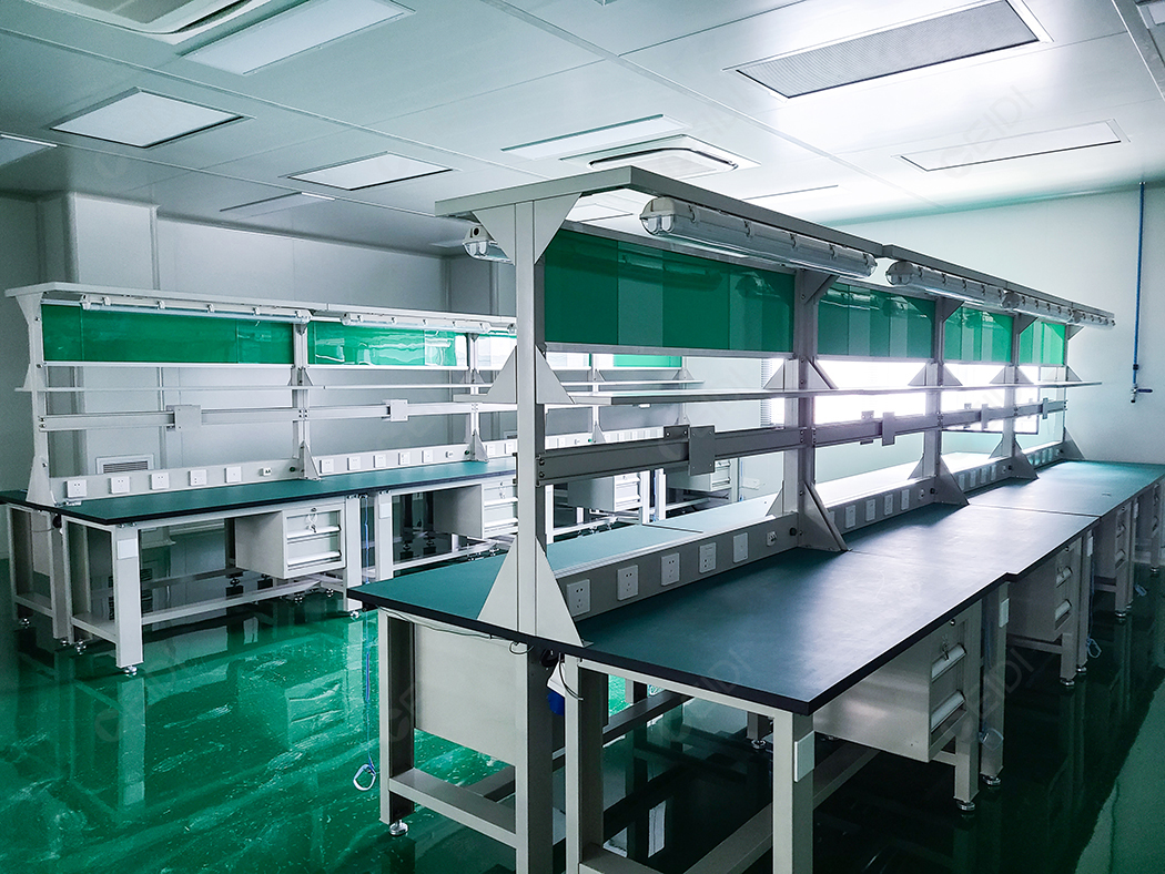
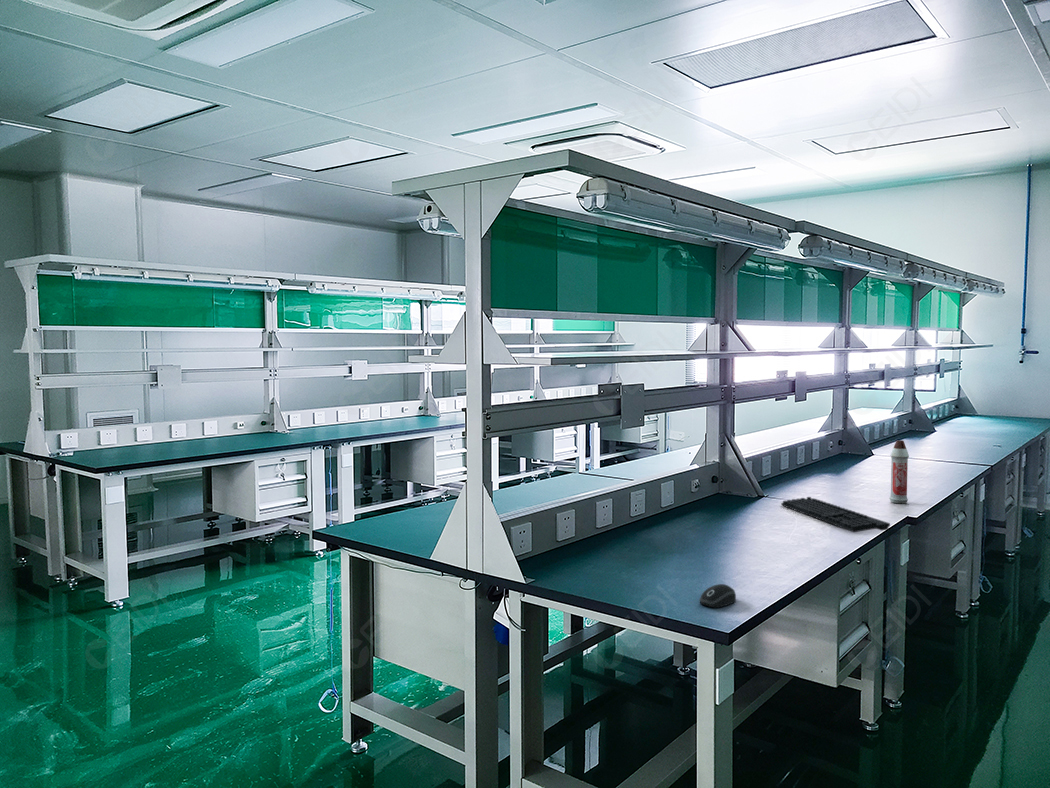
+ keyboard [780,496,891,533]
+ computer mouse [699,583,737,609]
+ spray bottle [888,439,910,504]
